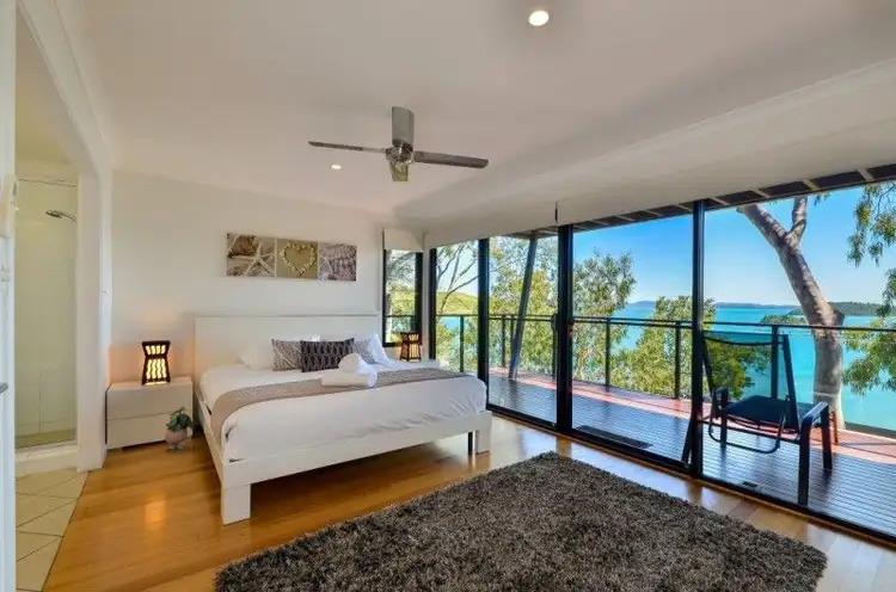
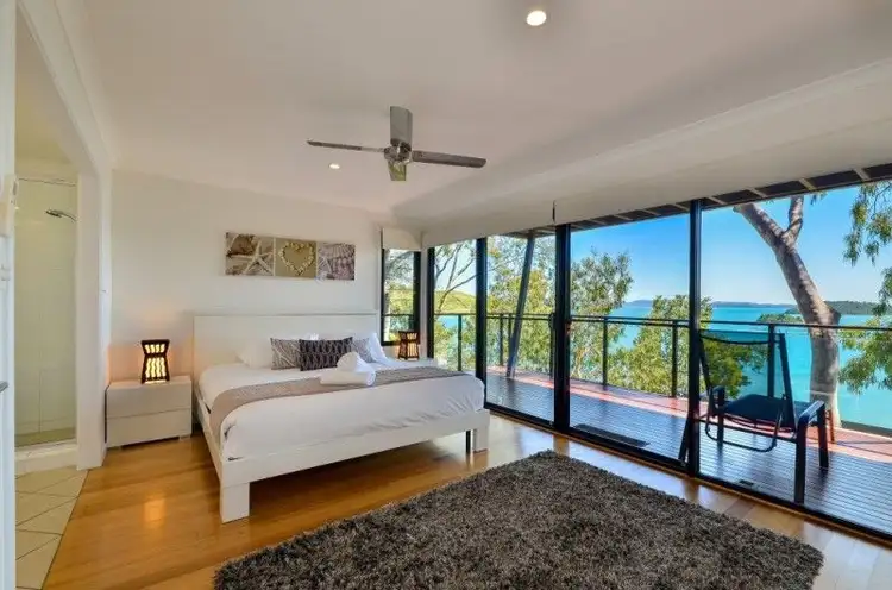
- potted plant [164,405,195,452]
